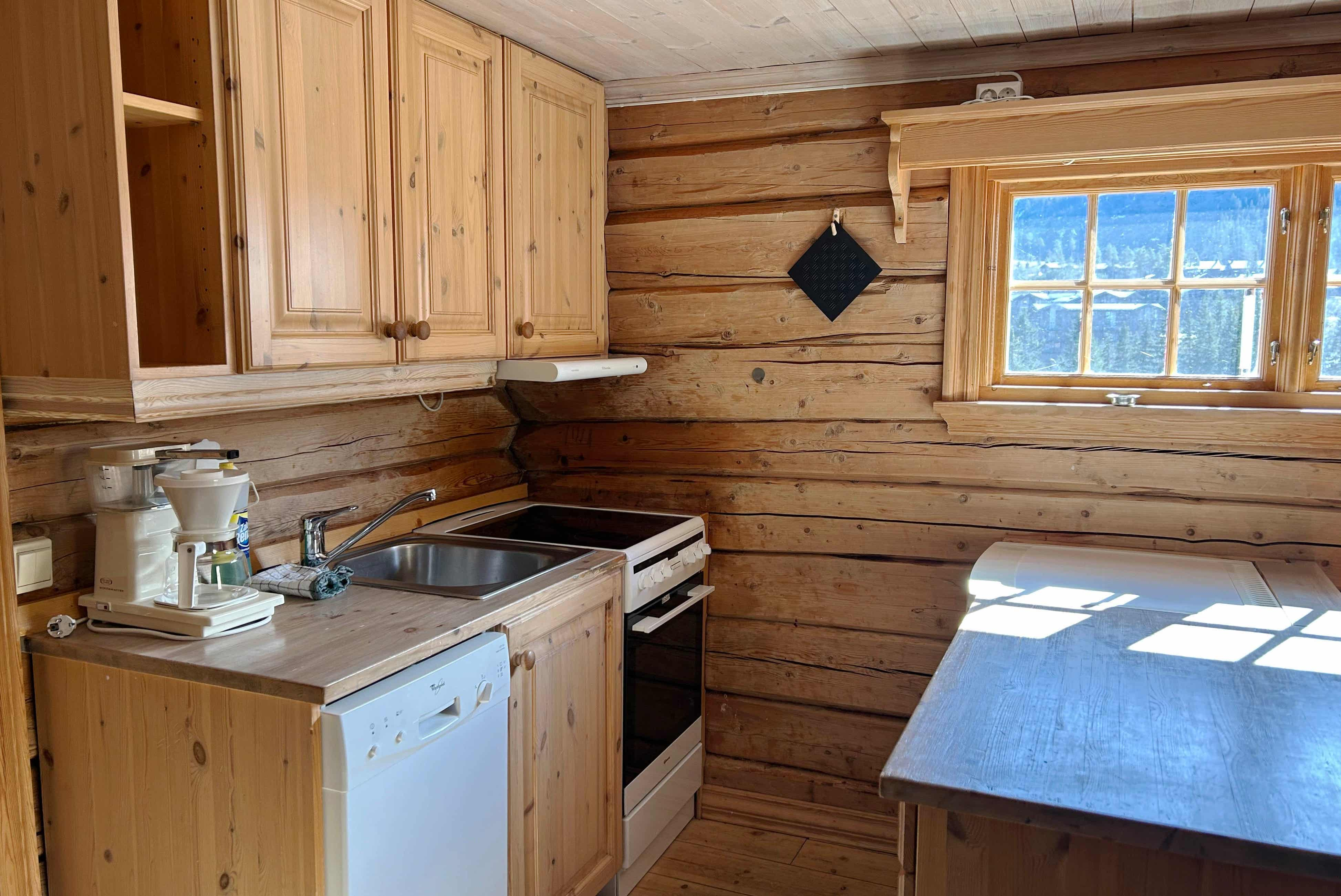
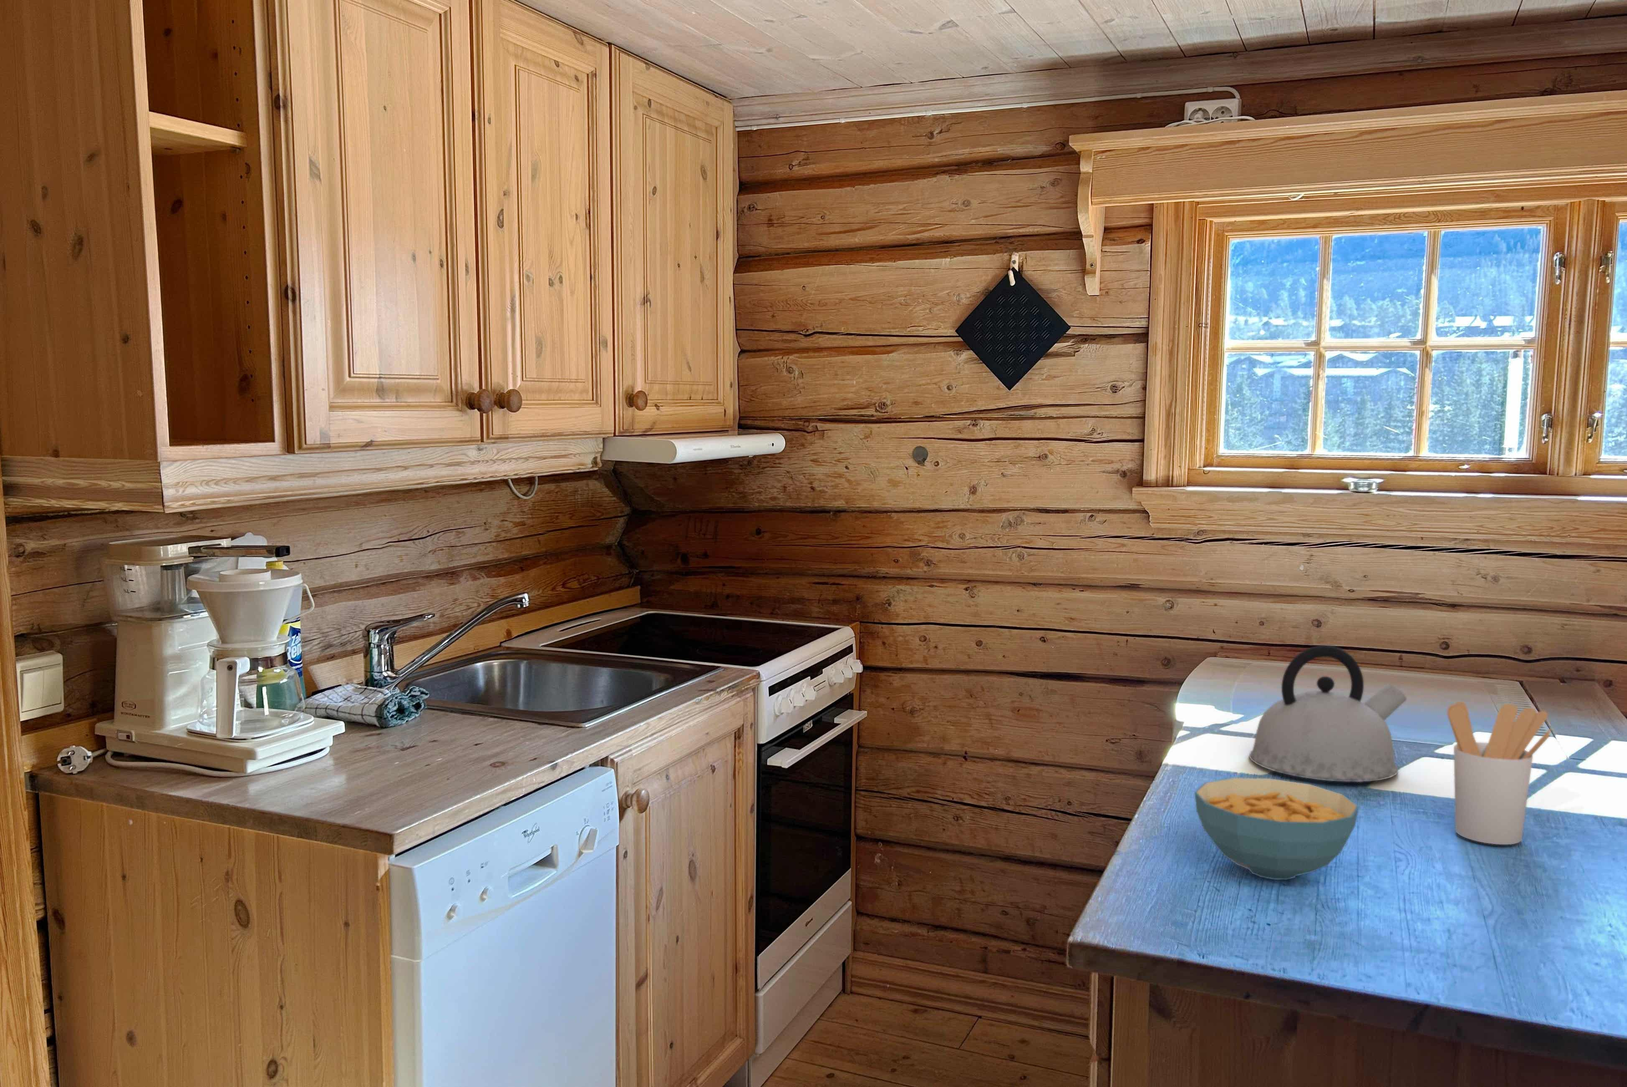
+ utensil holder [1447,701,1552,846]
+ kettle [1248,645,1407,782]
+ cereal bowl [1194,778,1360,881]
